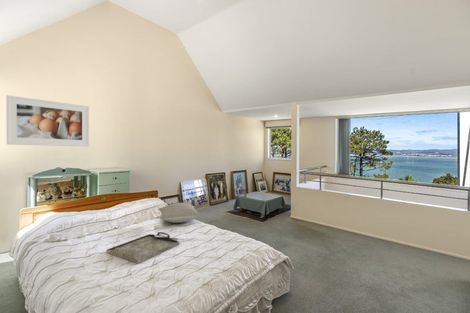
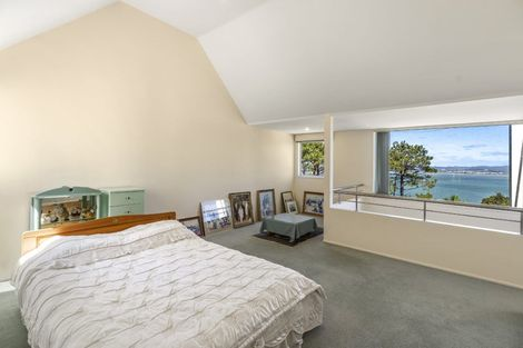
- serving tray [106,231,180,265]
- pillow [158,202,201,224]
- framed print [5,94,90,147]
